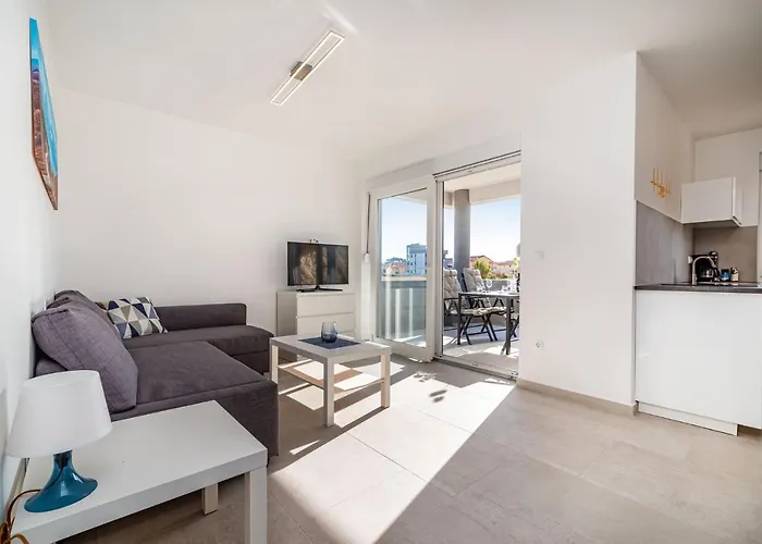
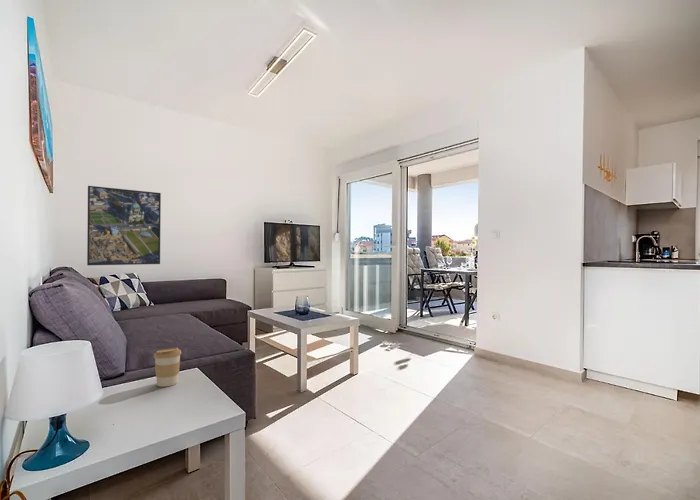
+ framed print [86,185,162,266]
+ coffee cup [153,347,182,388]
